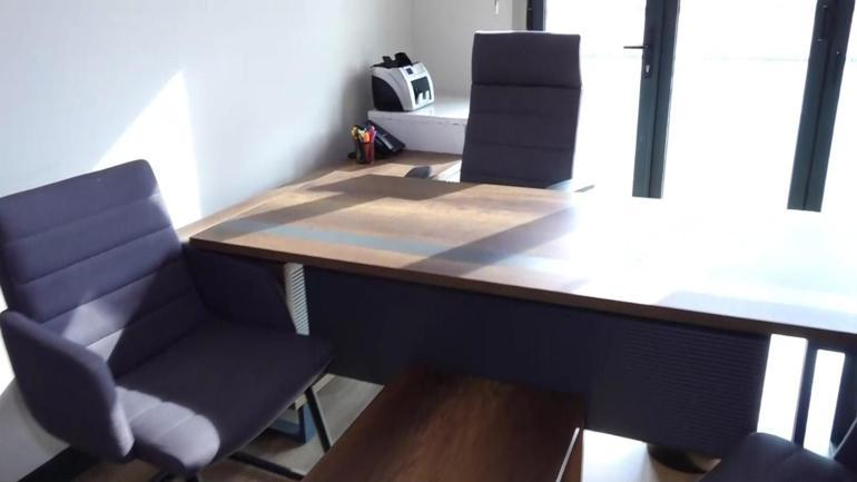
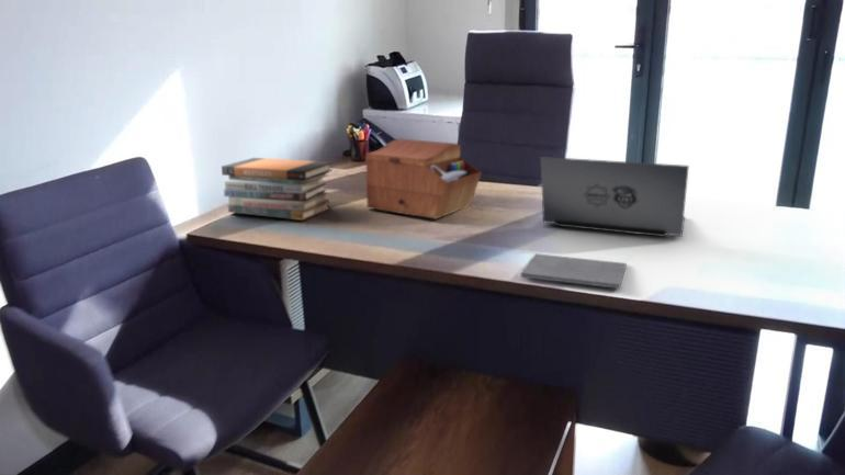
+ laptop [540,156,690,238]
+ book stack [221,157,334,222]
+ notepad [520,252,628,290]
+ sewing box [364,137,483,220]
